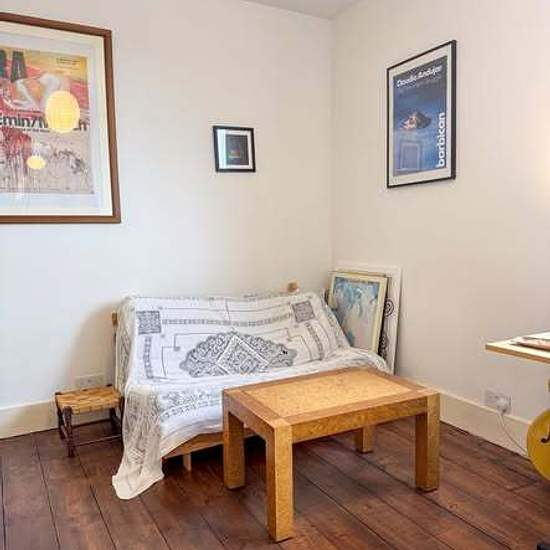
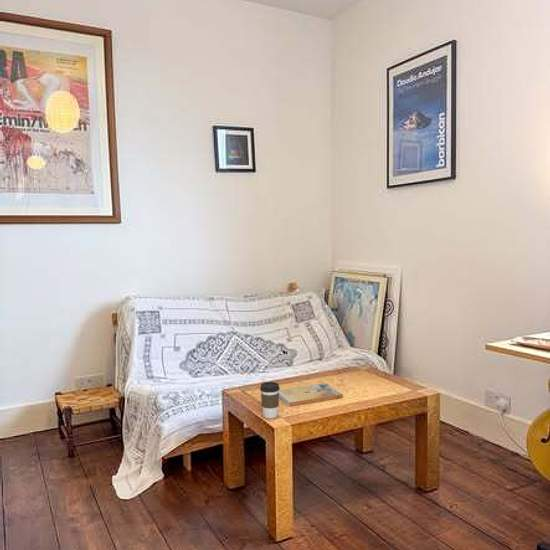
+ book [279,382,344,407]
+ coffee cup [259,381,281,419]
